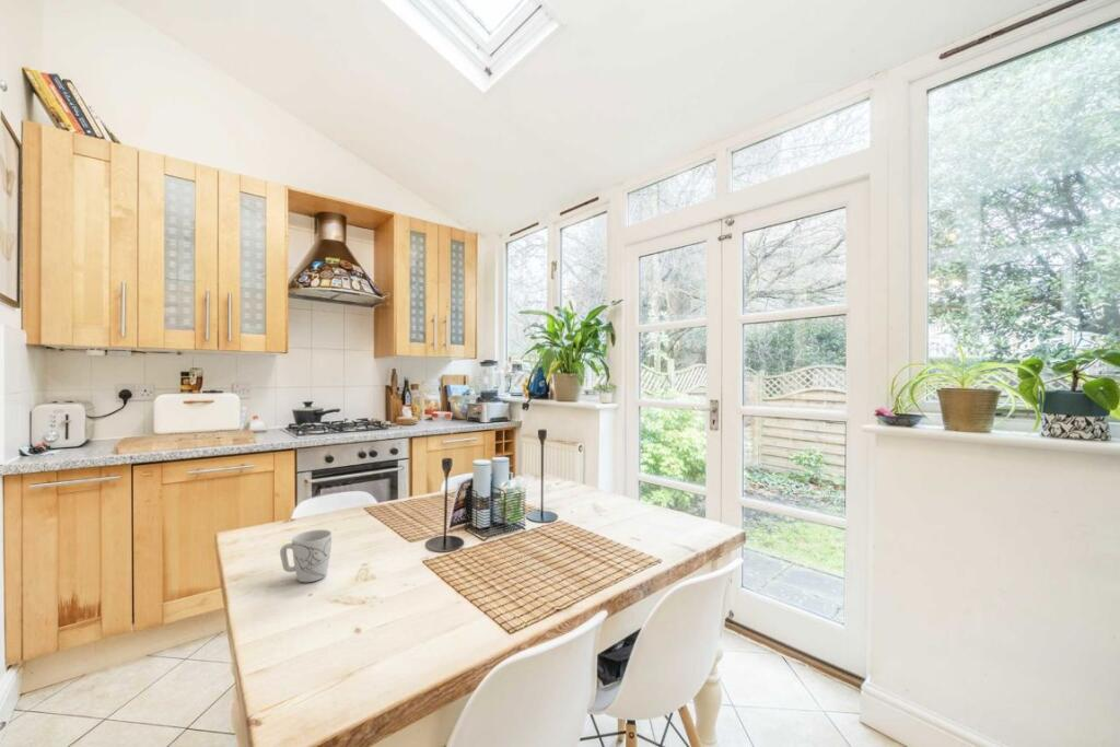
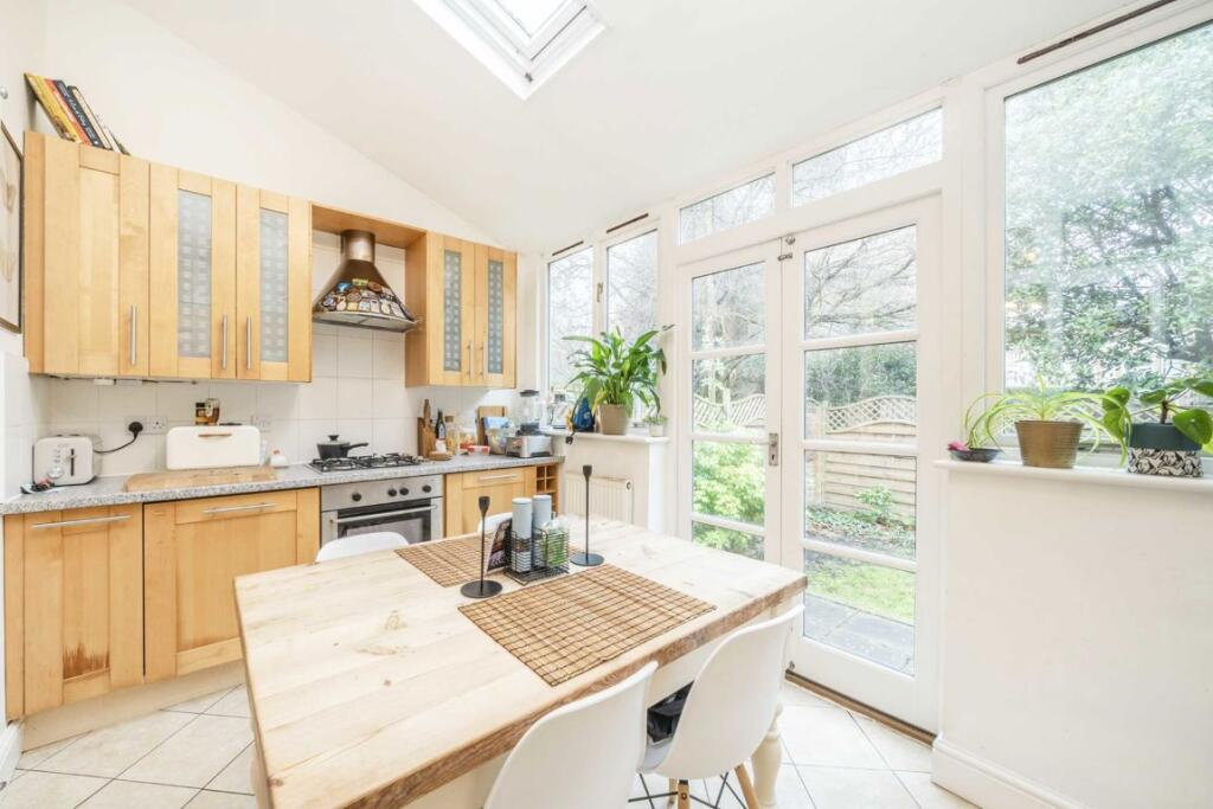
- mug [279,528,332,583]
